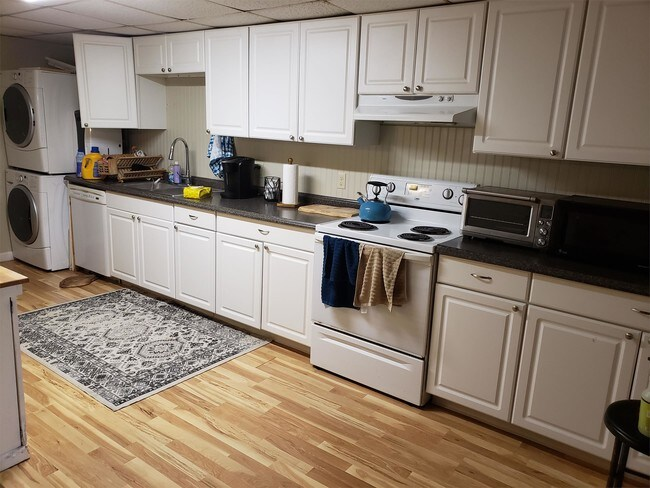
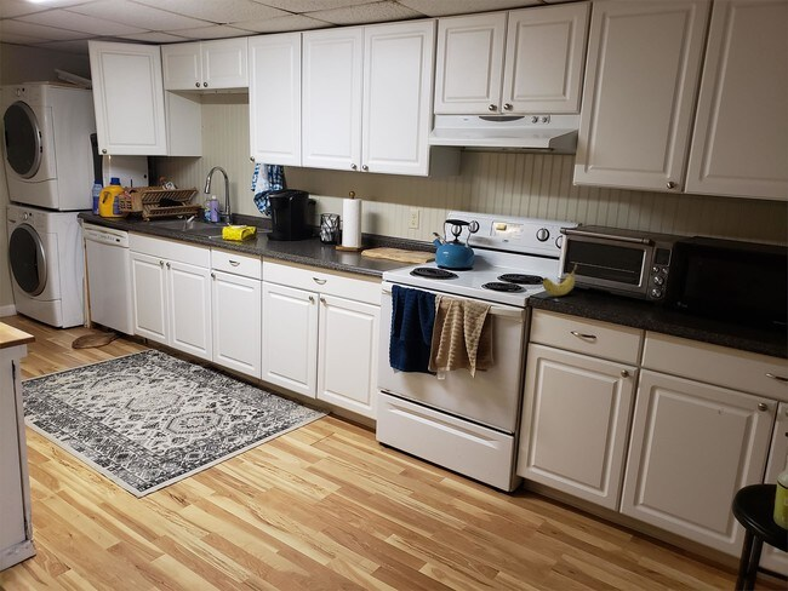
+ fruit [542,264,578,297]
